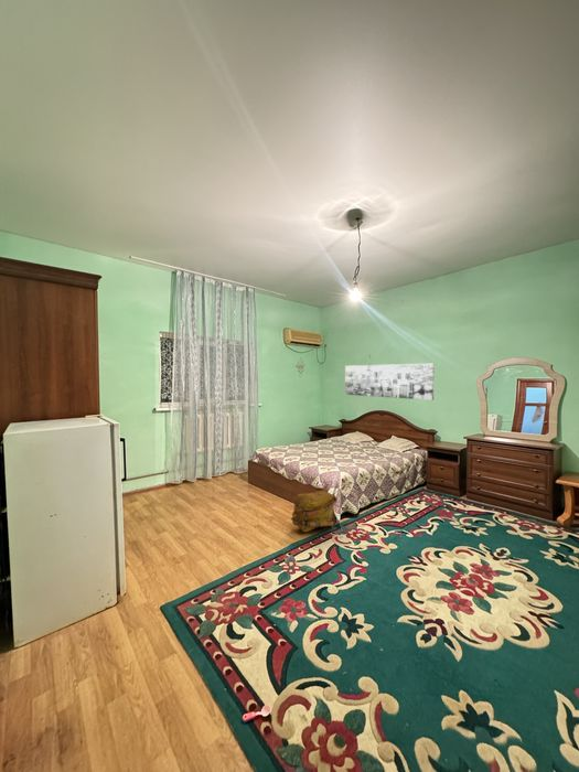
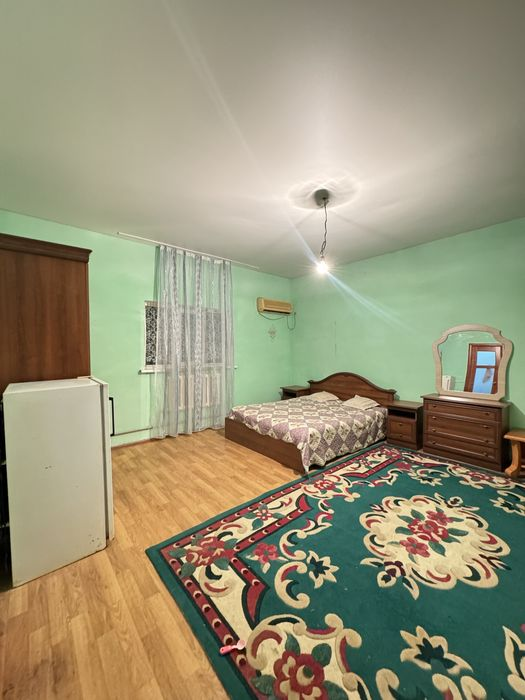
- wall art [344,363,436,401]
- backpack [290,490,339,533]
